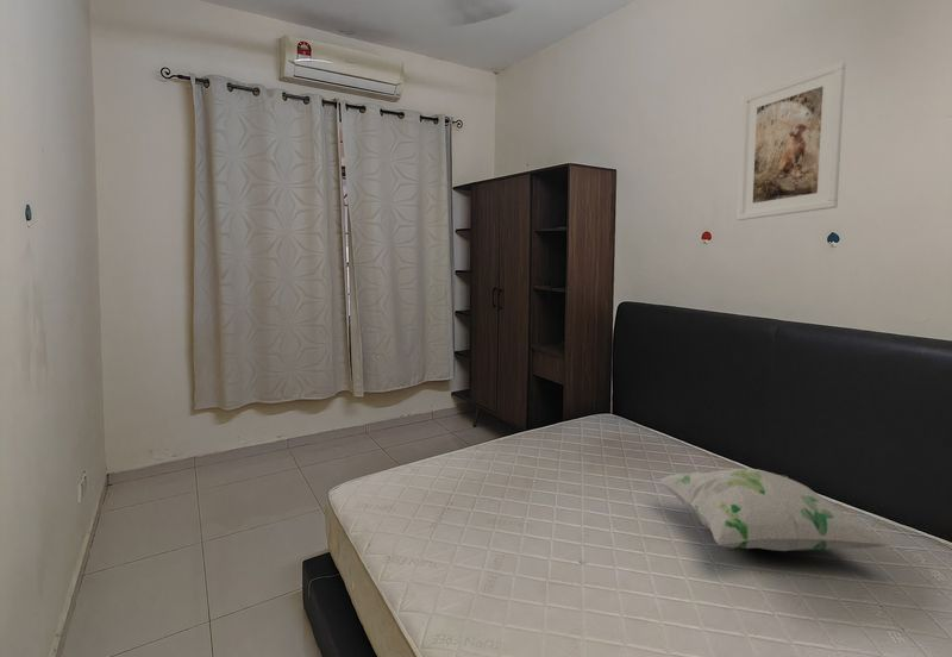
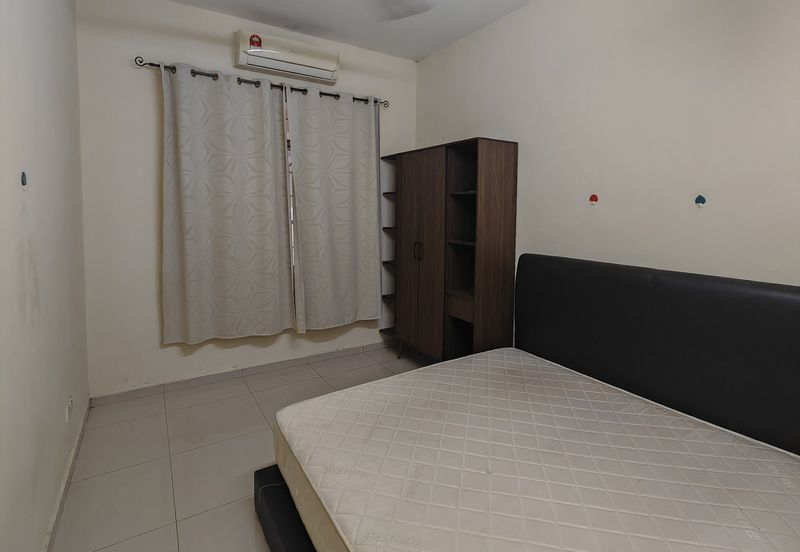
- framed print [735,61,846,221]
- decorative pillow [658,468,897,552]
